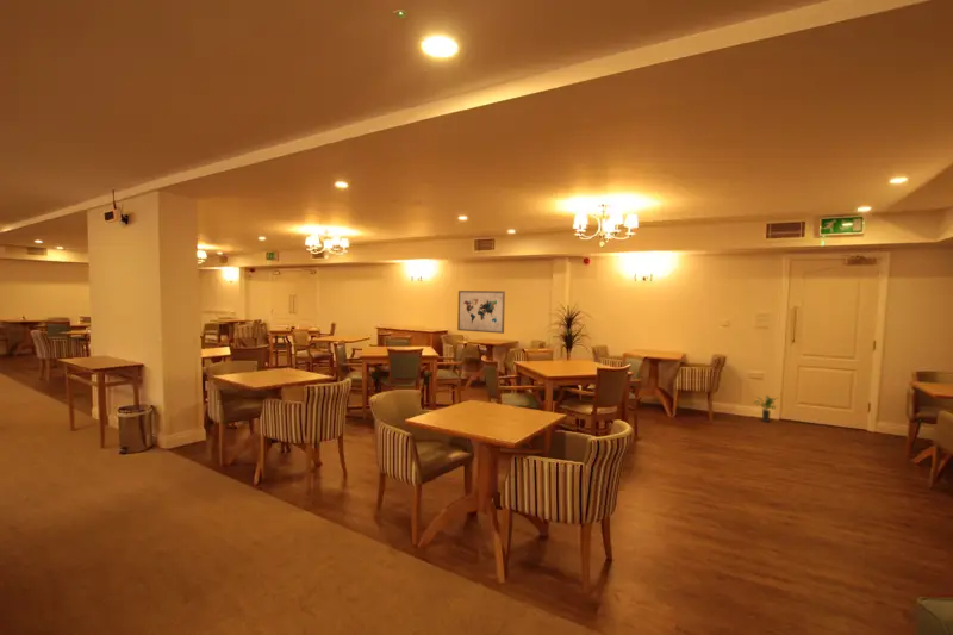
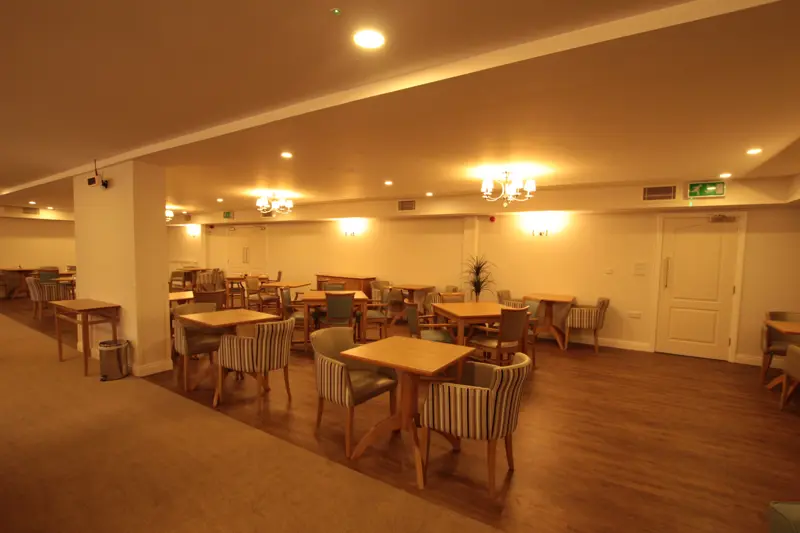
- wall art [456,290,506,335]
- potted plant [753,394,778,423]
